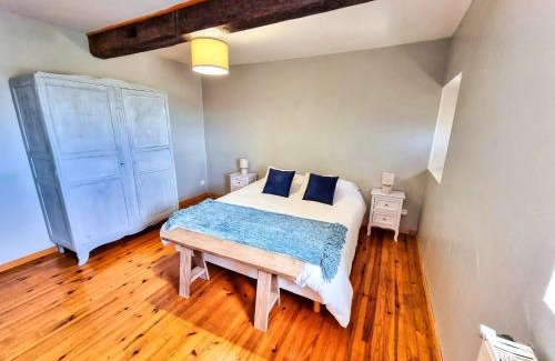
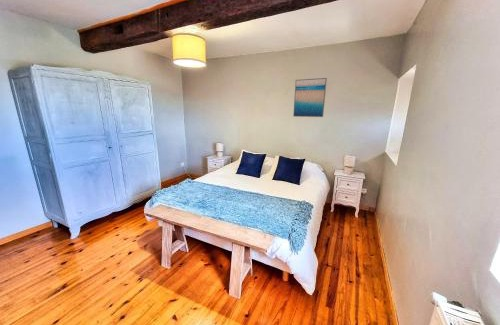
+ wall art [292,77,328,118]
